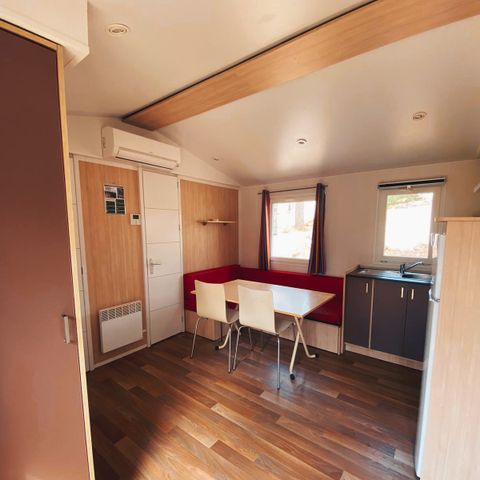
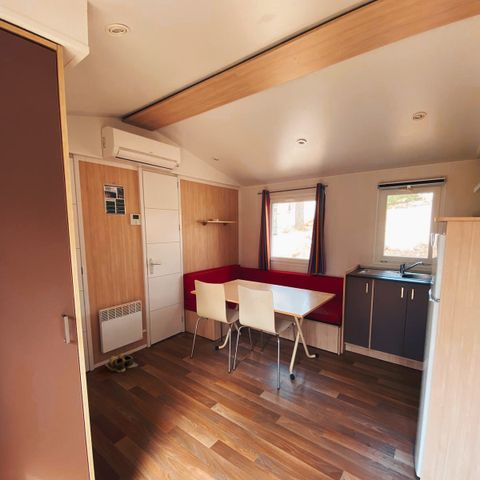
+ shoes [104,352,139,373]
